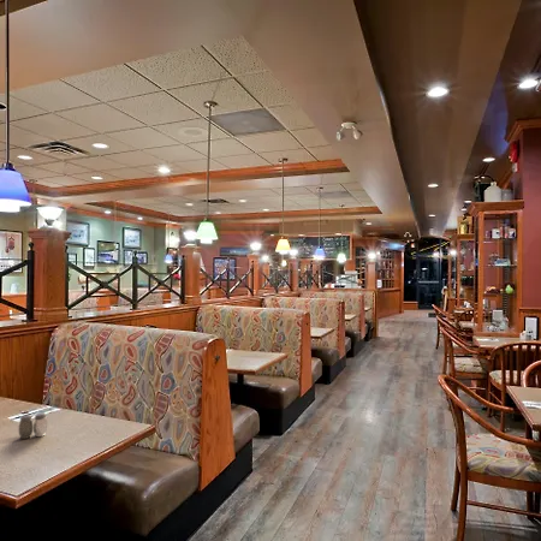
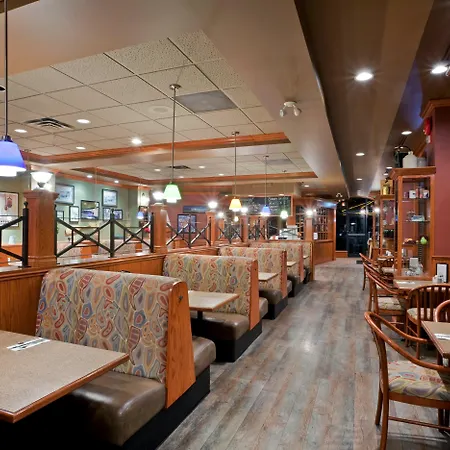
- salt and pepper shaker [18,412,48,440]
